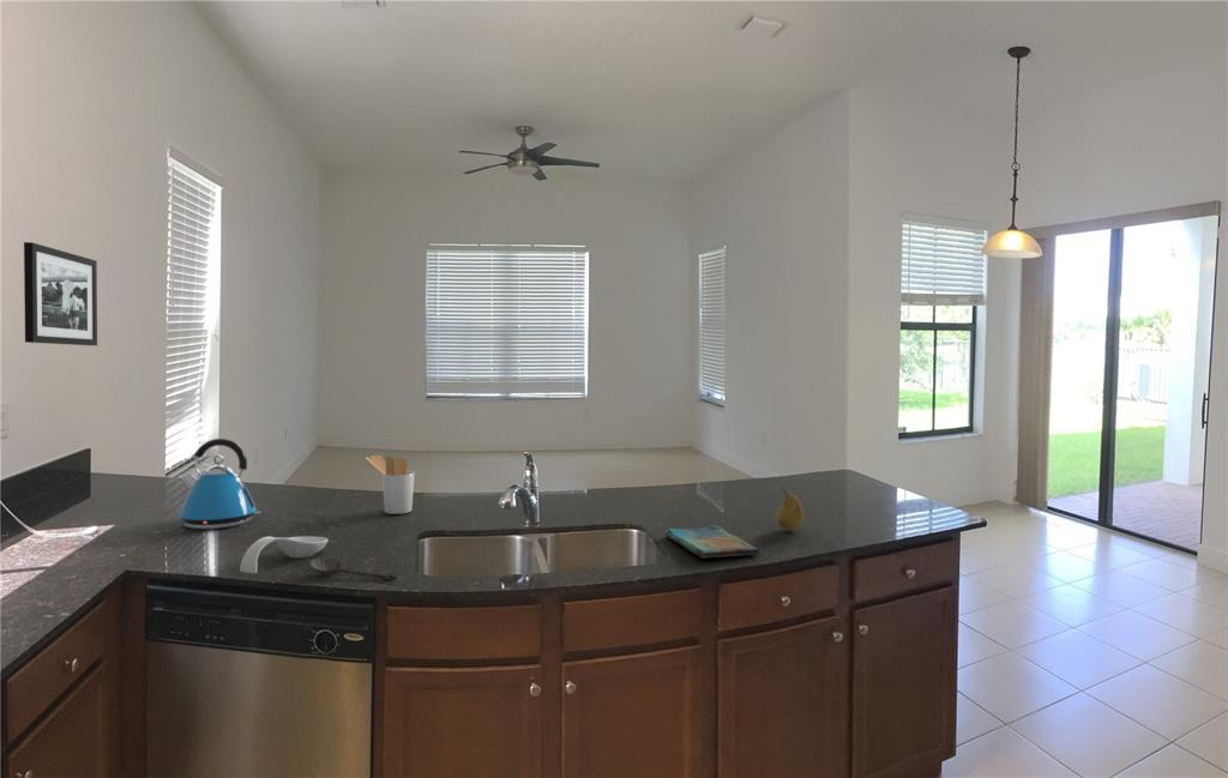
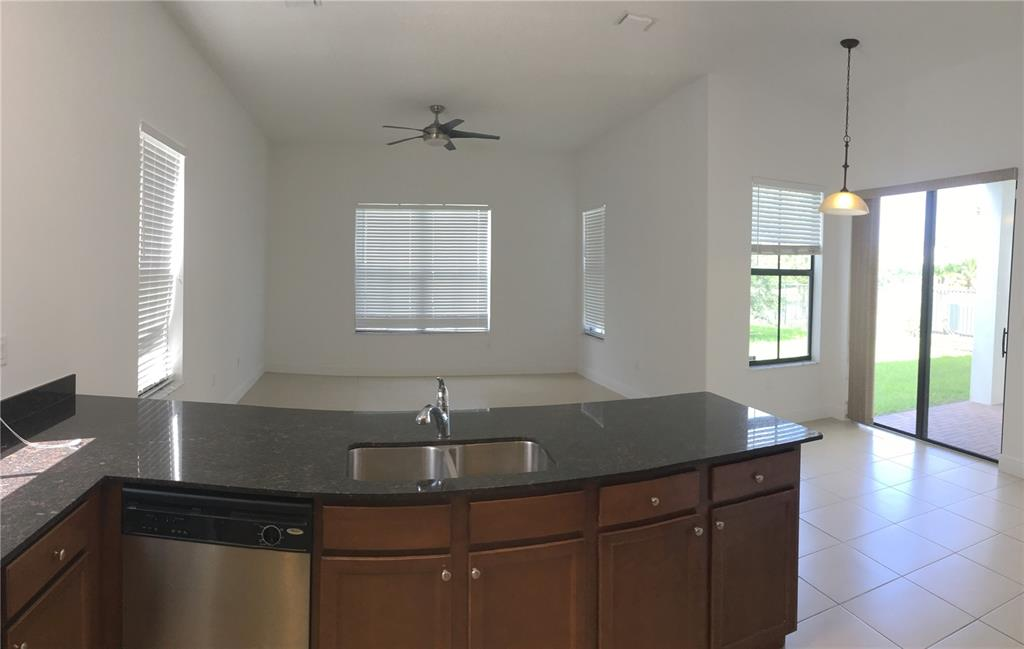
- spoon rest [239,535,330,574]
- dish towel [664,524,760,559]
- utensil holder [365,454,416,515]
- spoon [309,556,398,581]
- fruit [775,486,805,531]
- picture frame [23,241,98,346]
- kettle [177,438,263,530]
